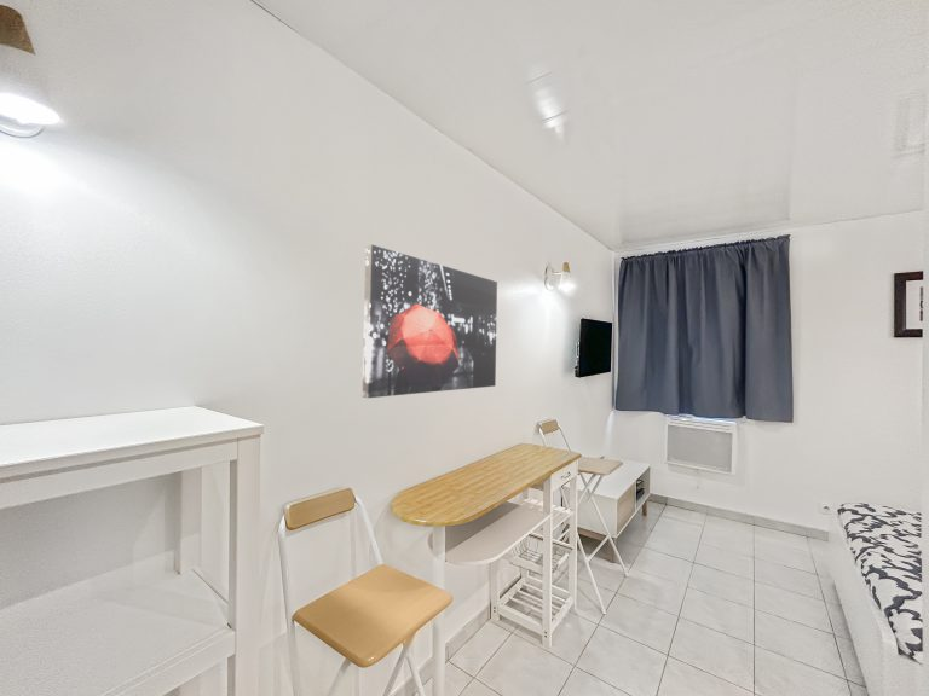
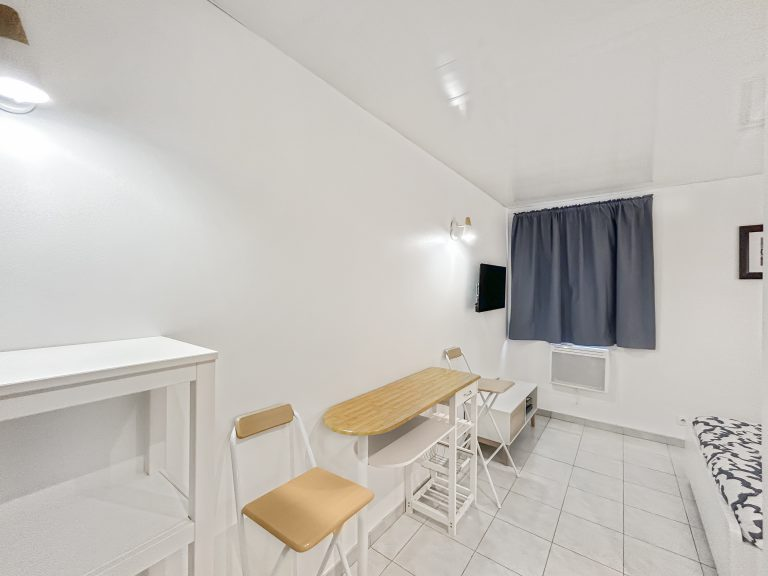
- wall art [360,243,498,399]
